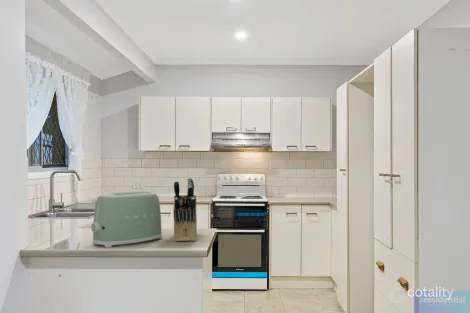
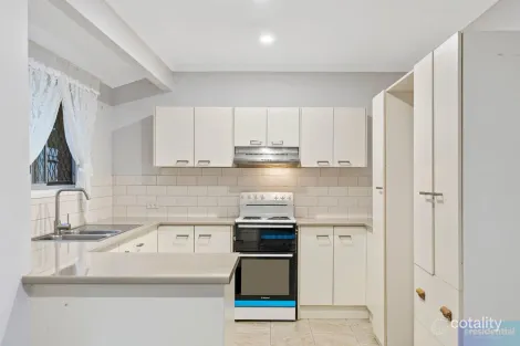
- toaster [90,191,163,248]
- knife block [173,177,198,242]
